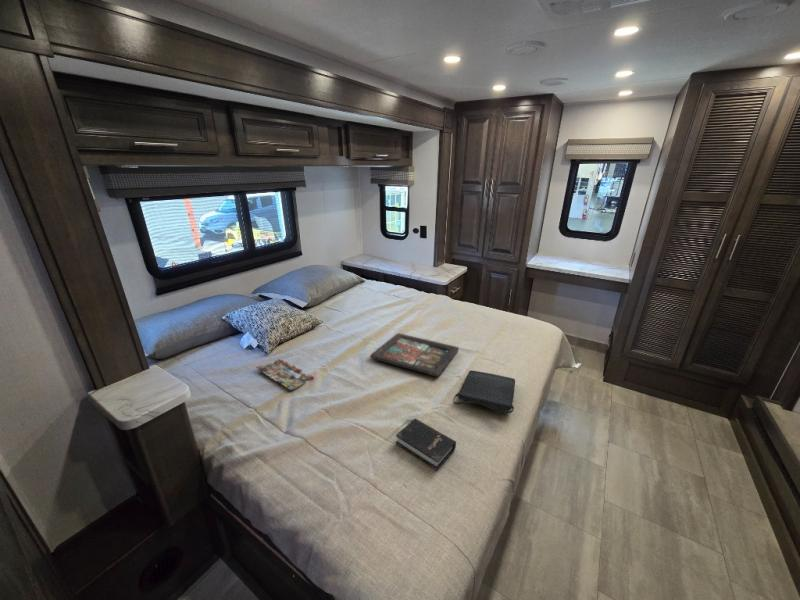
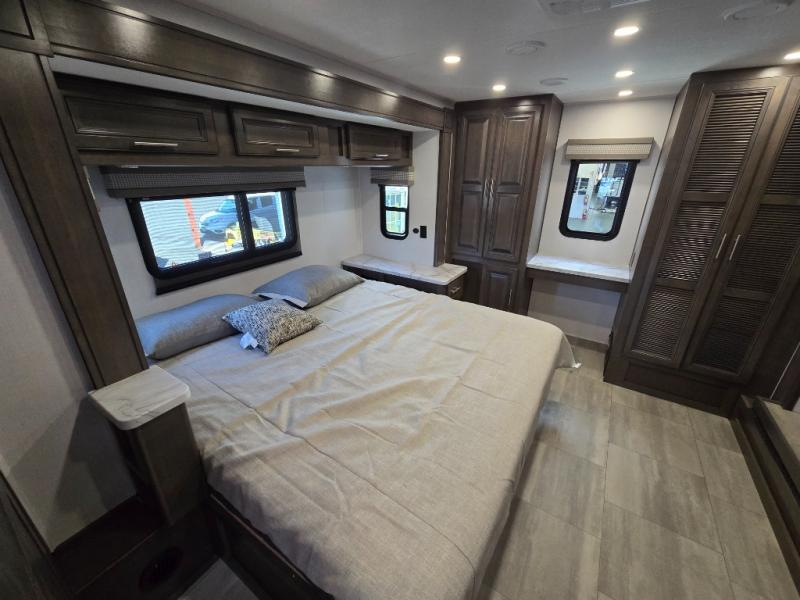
- magazine [255,358,315,392]
- decorative tray [369,332,460,377]
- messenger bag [452,369,516,415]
- hardback book [395,418,457,472]
